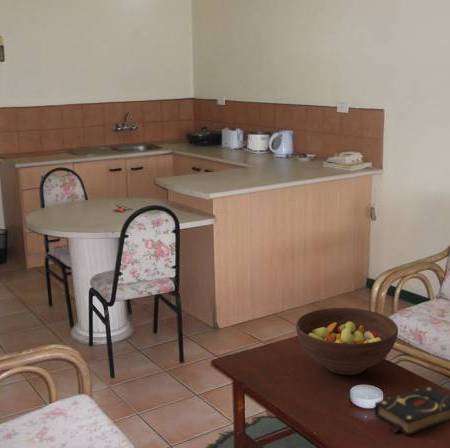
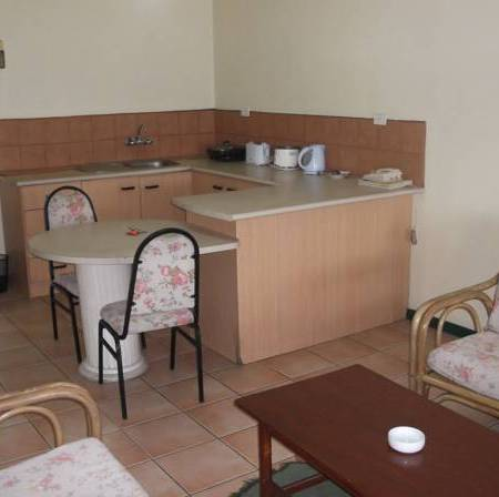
- fruit bowl [295,307,399,376]
- book [373,385,450,437]
